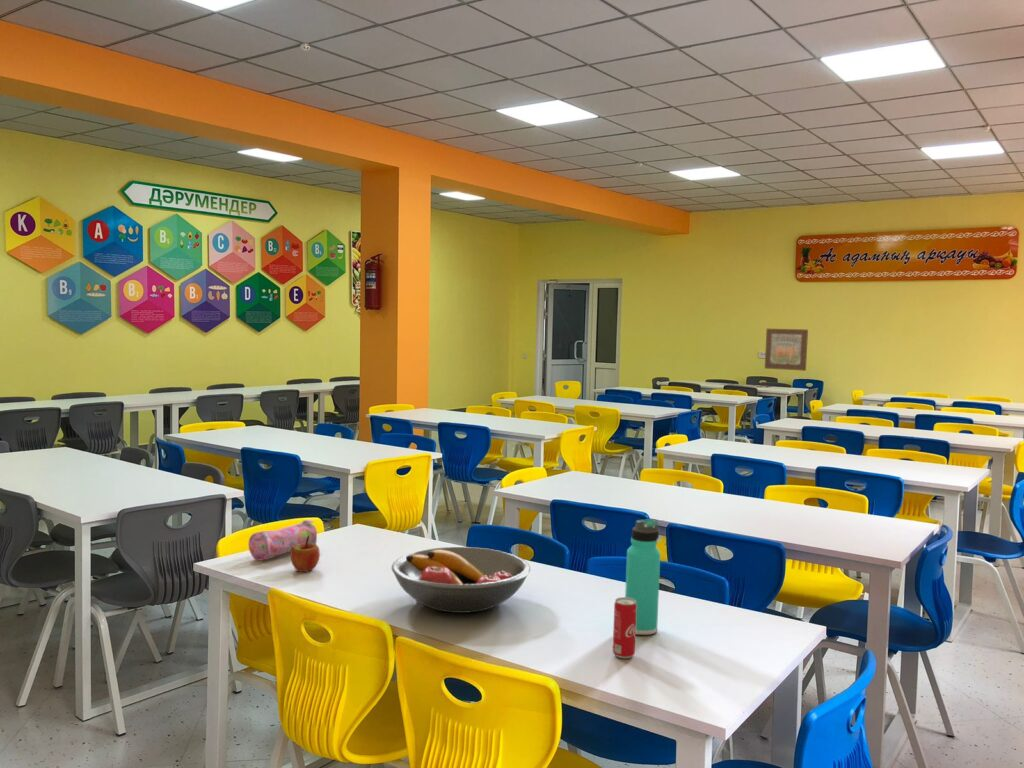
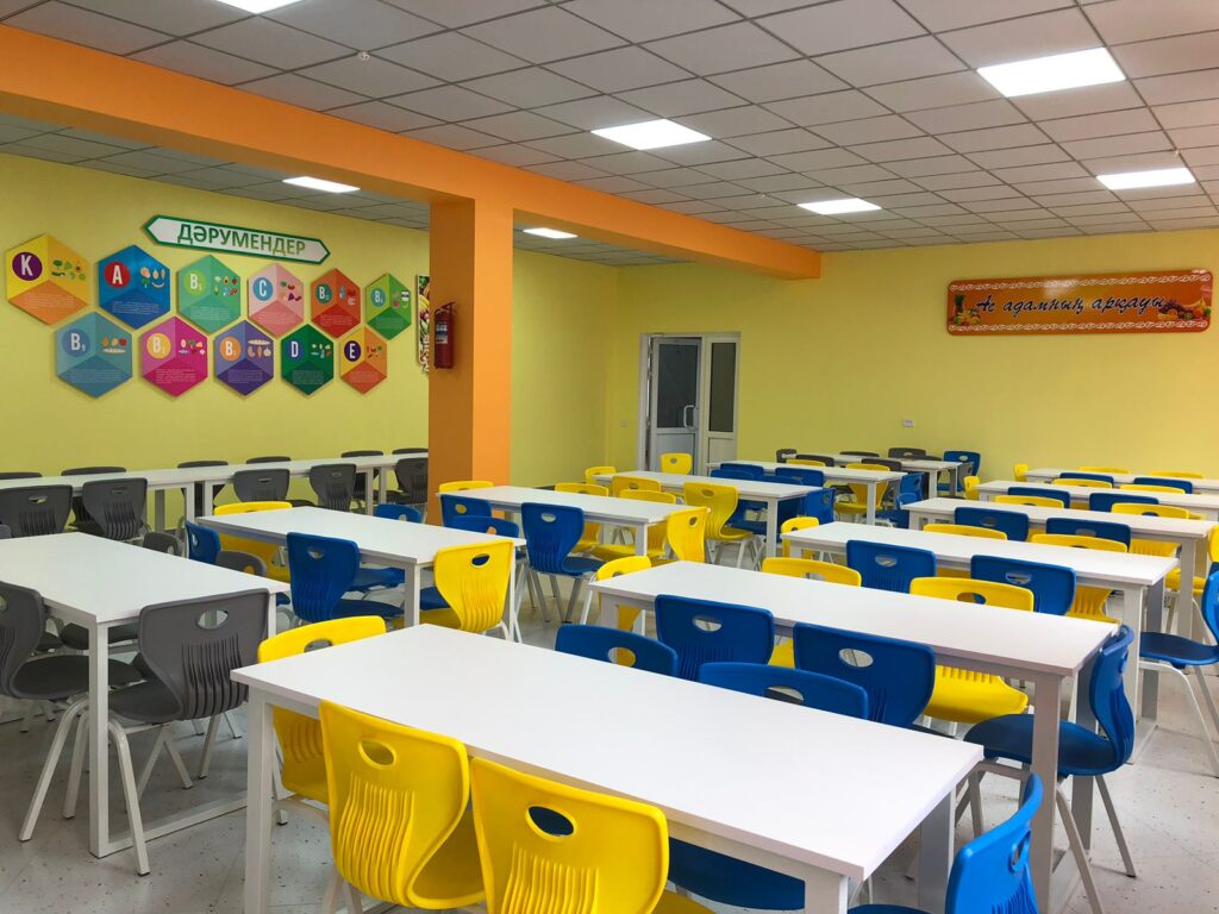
- wall art [764,328,809,372]
- apple [290,536,321,573]
- pencil case [248,519,318,562]
- thermos bottle [624,518,661,636]
- fruit bowl [391,546,531,614]
- beverage can [612,596,637,659]
